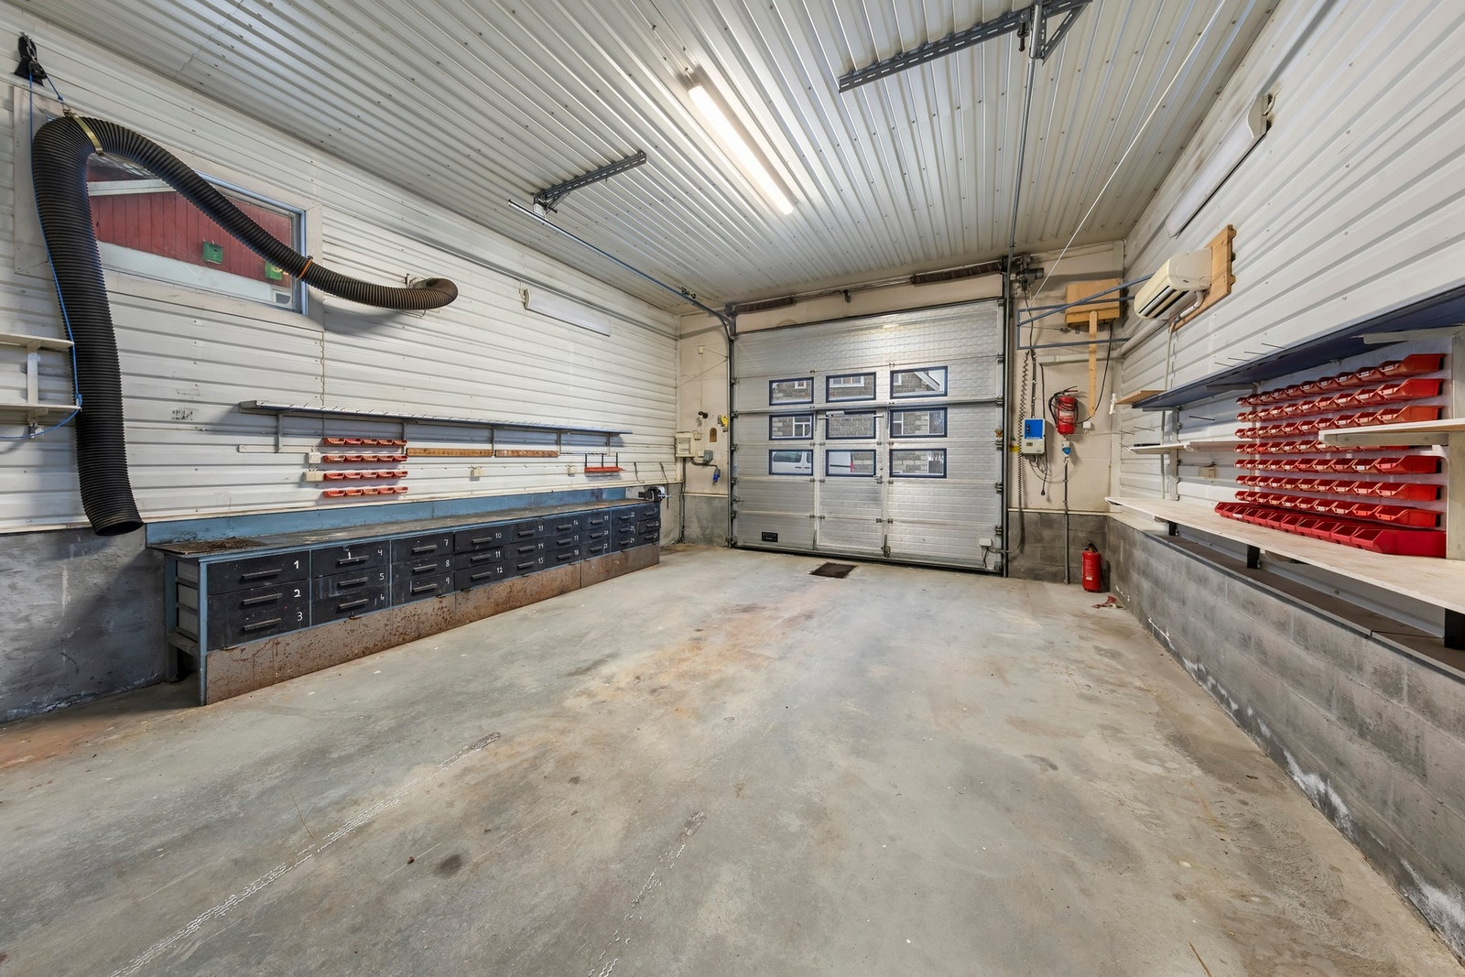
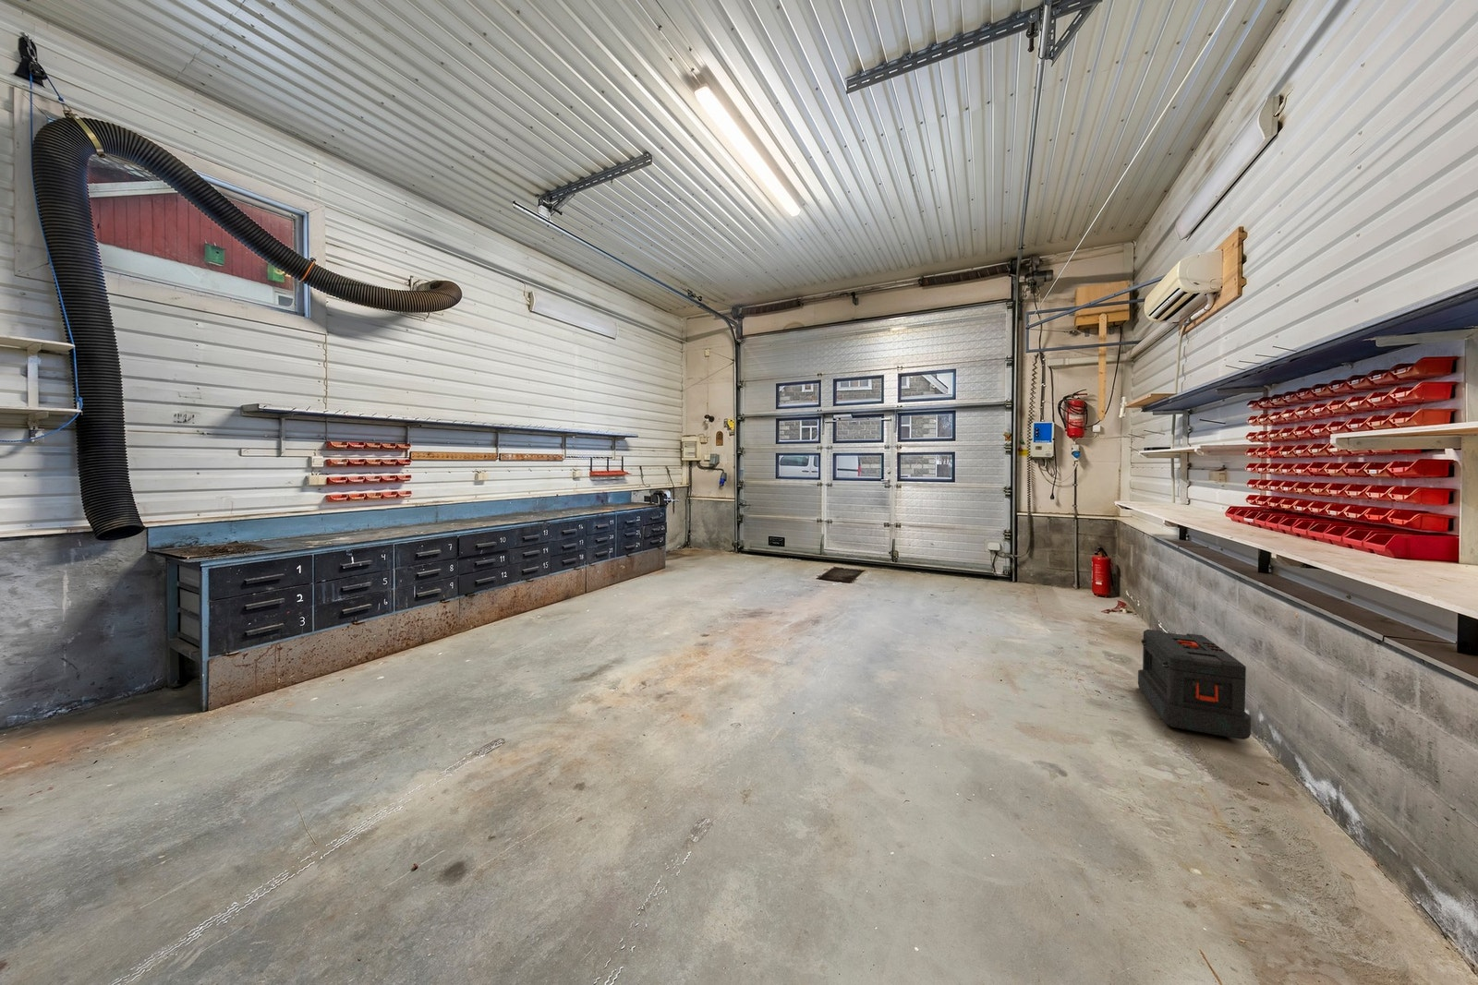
+ toolbox [1137,629,1251,740]
